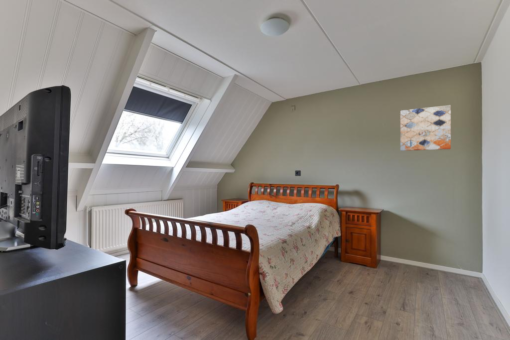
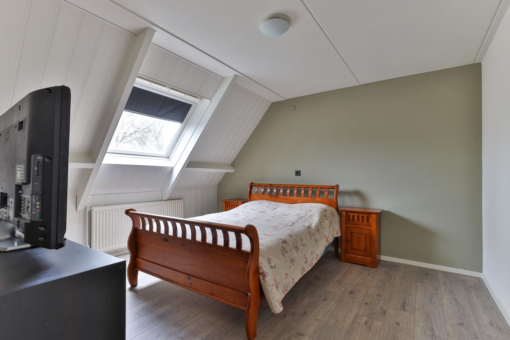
- wall art [399,104,452,152]
